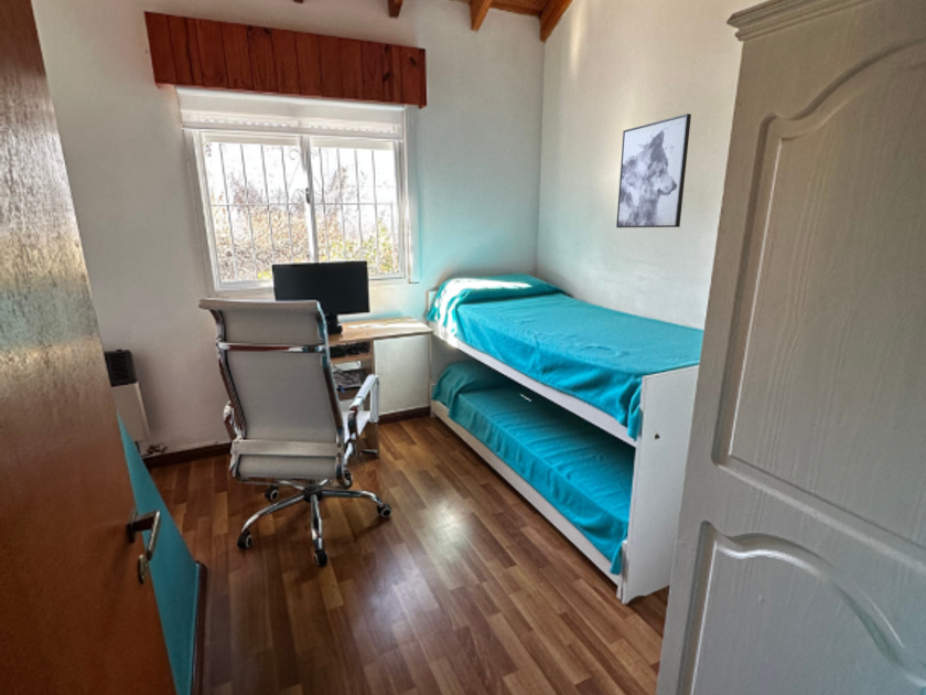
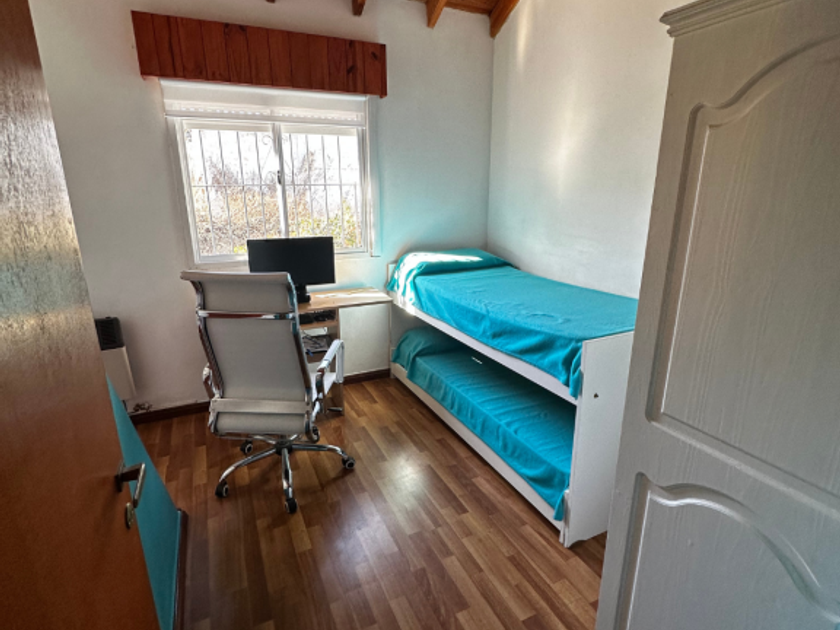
- wall art [615,113,692,228]
